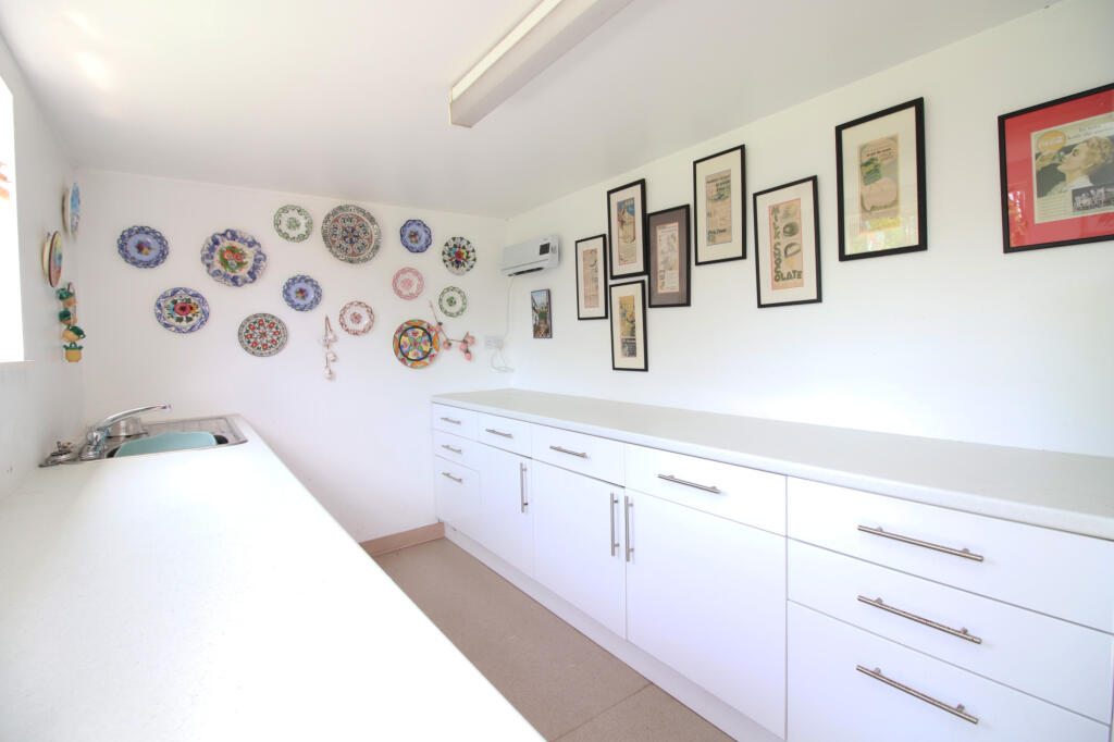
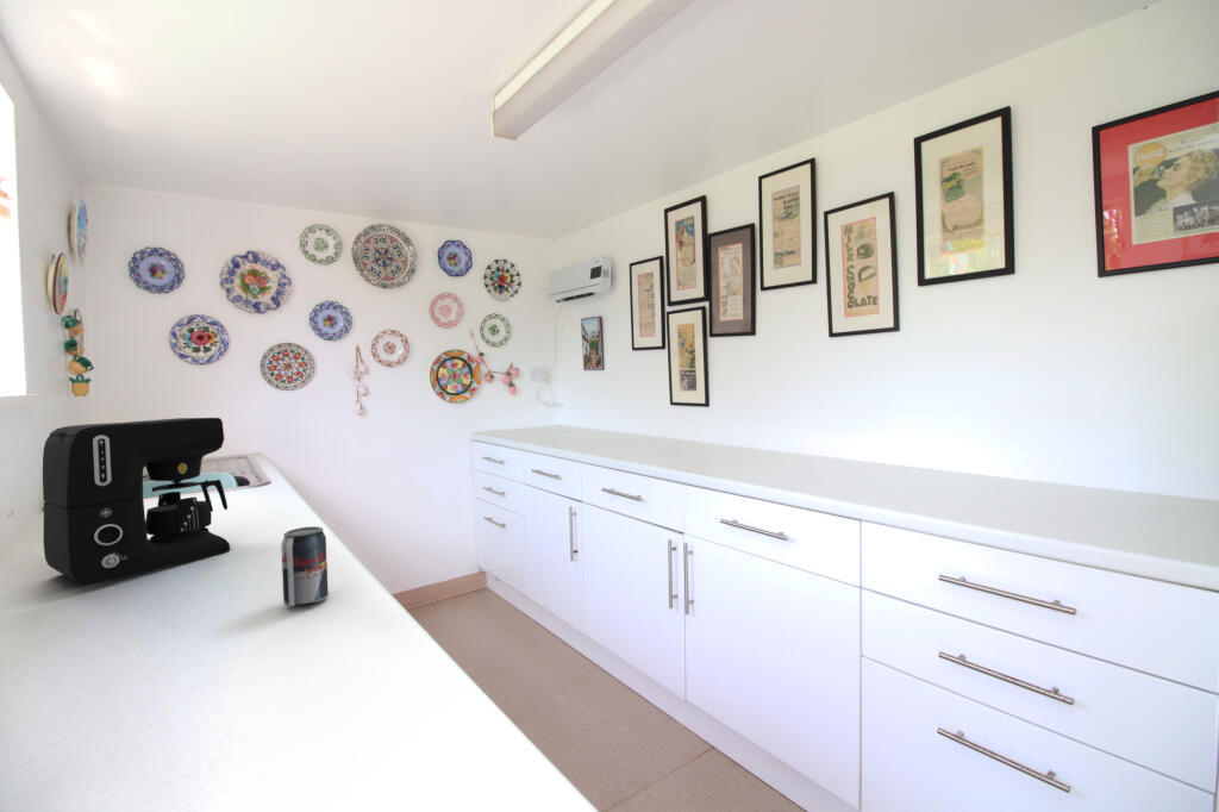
+ coffee maker [42,417,231,586]
+ beverage can [280,525,330,608]
